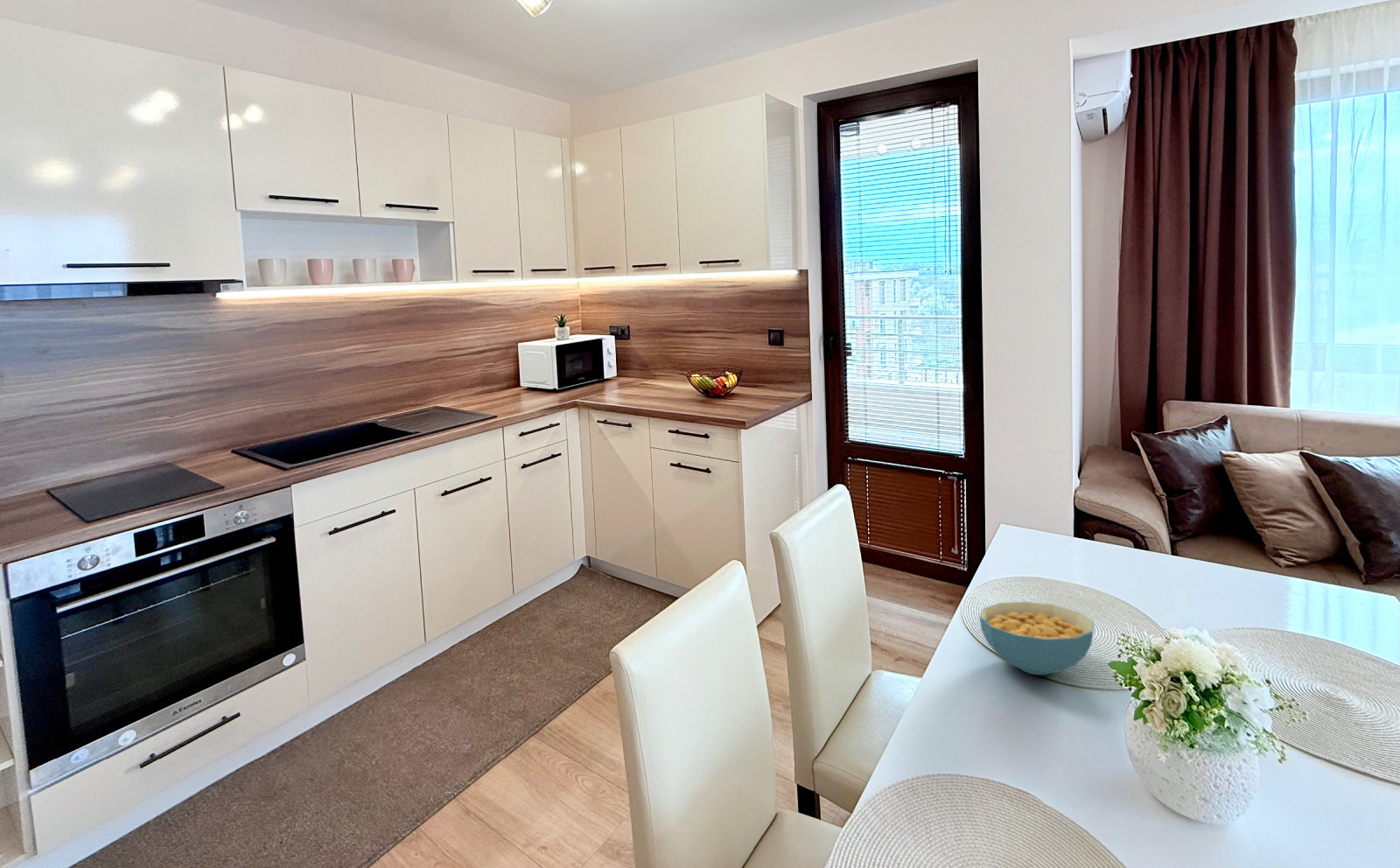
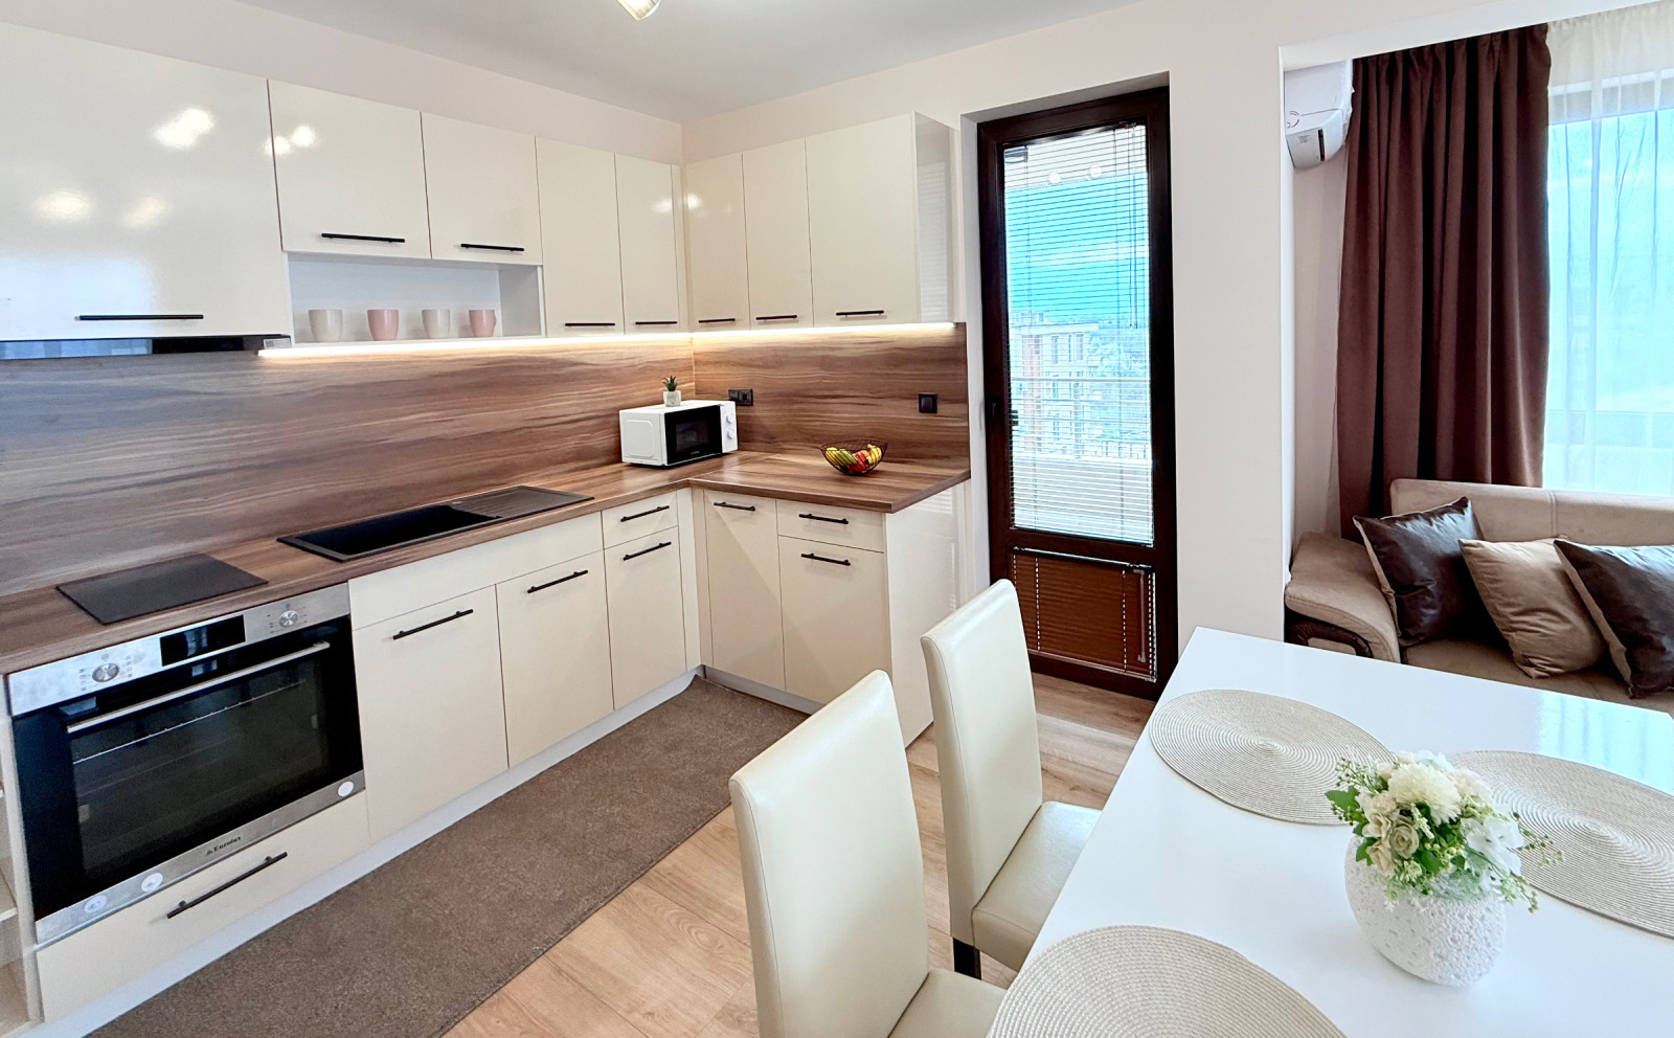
- cereal bowl [979,601,1095,676]
